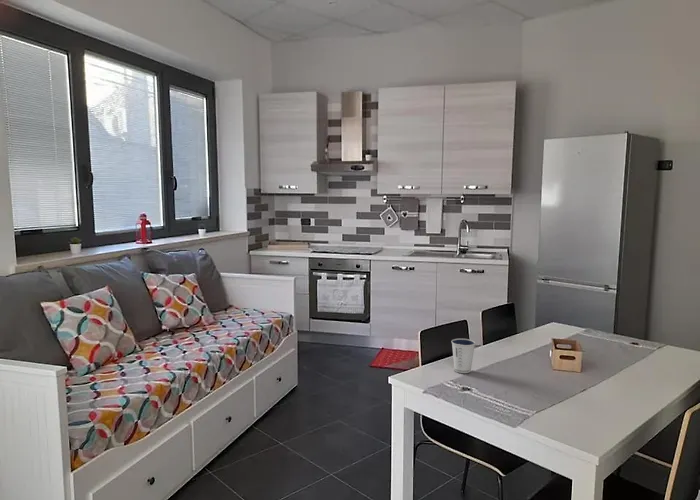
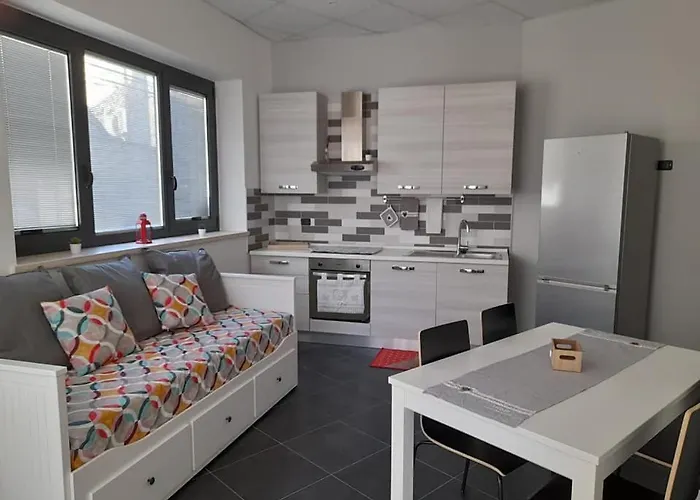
- dixie cup [450,338,476,374]
